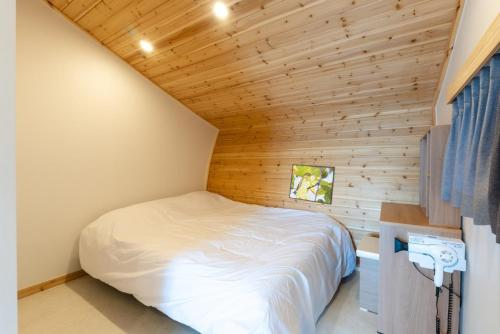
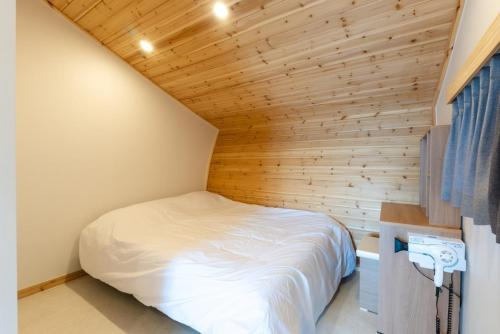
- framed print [288,163,336,206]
